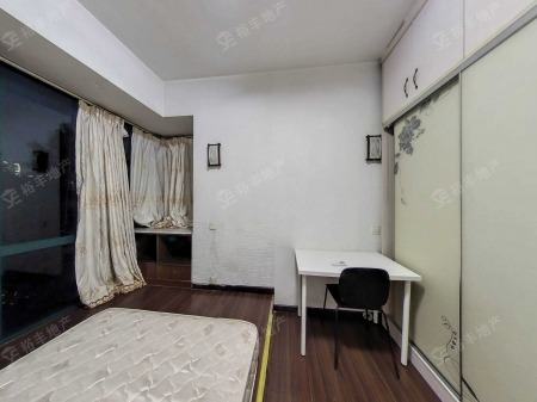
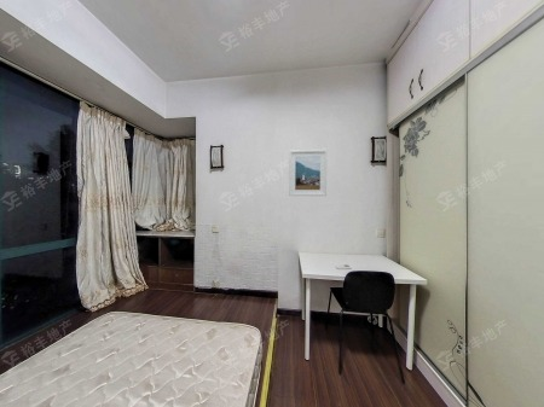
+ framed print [288,149,328,197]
